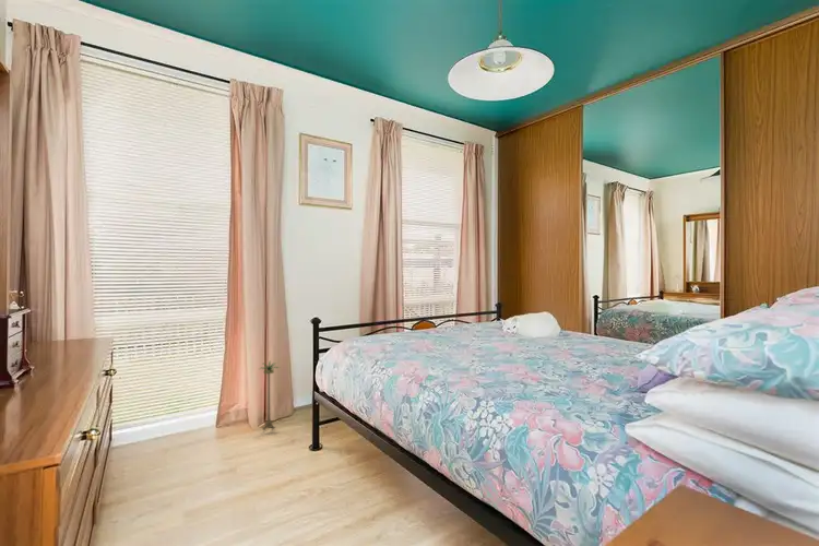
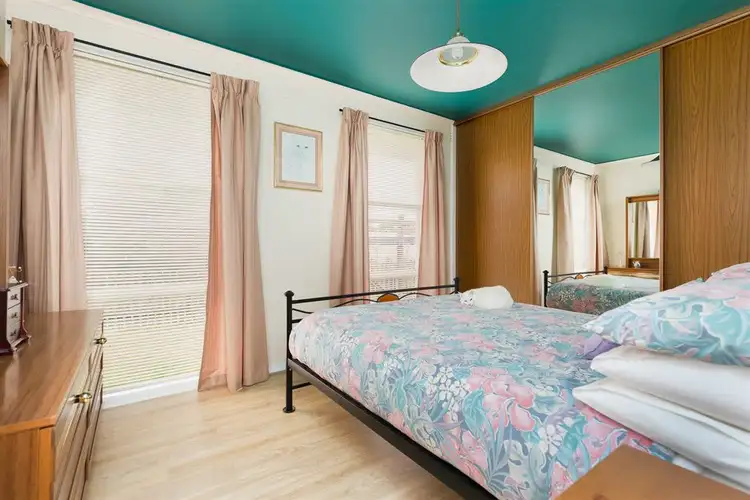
- palm tree [258,360,281,431]
